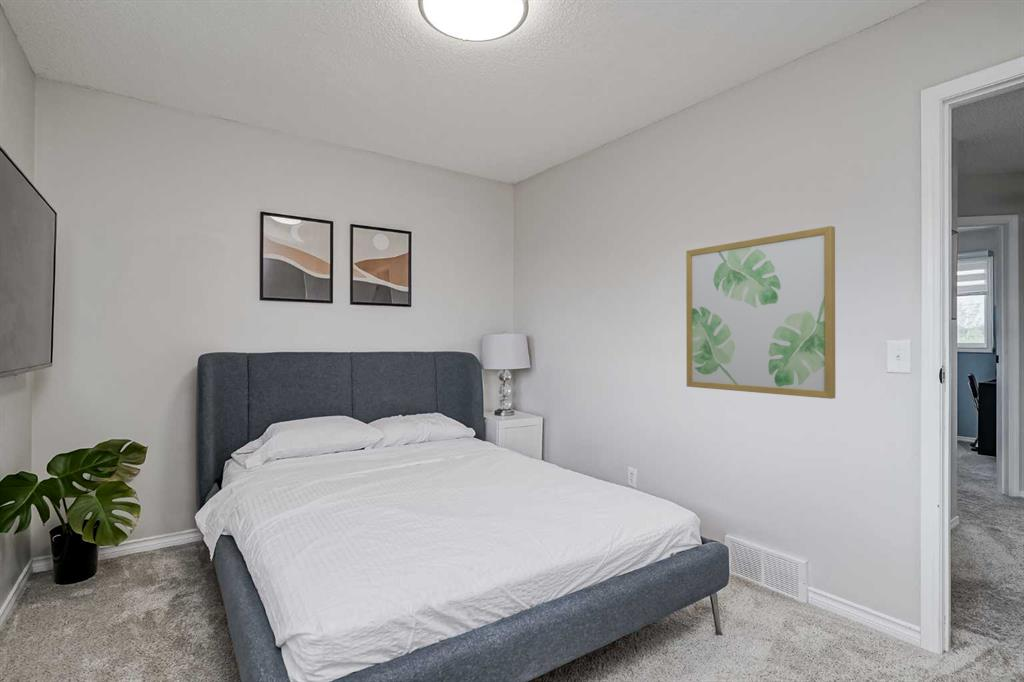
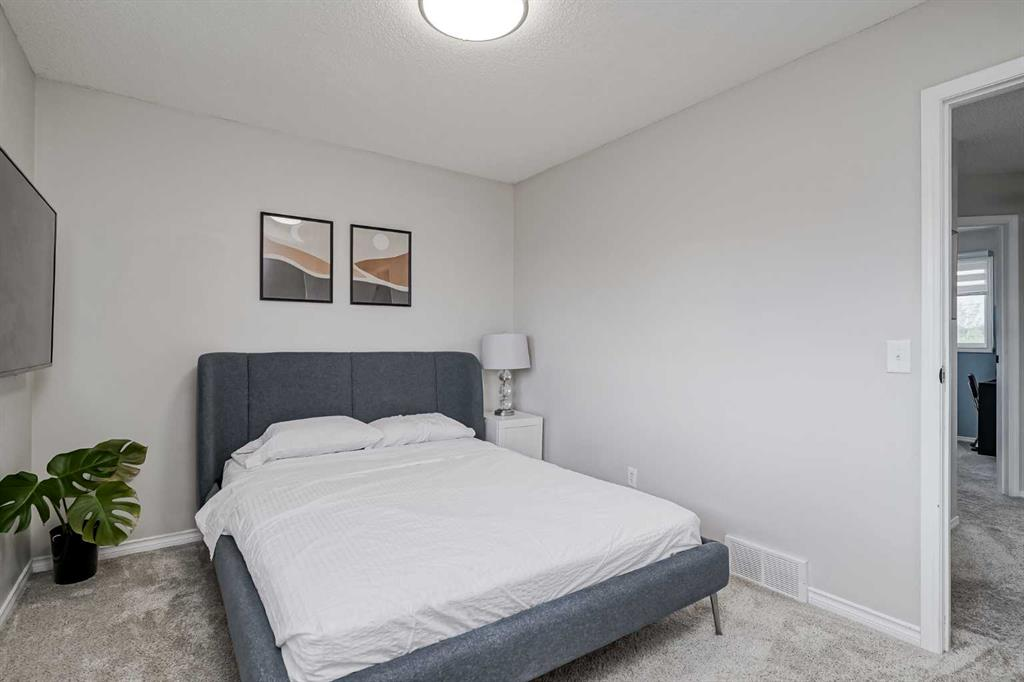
- wall art [685,225,836,400]
